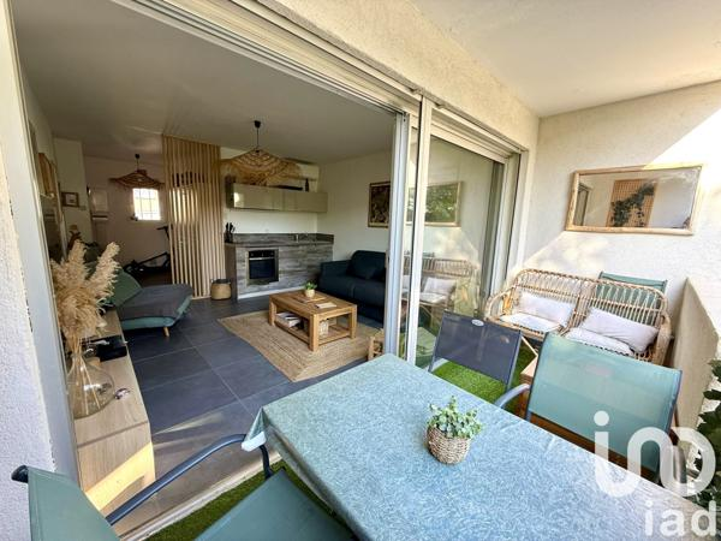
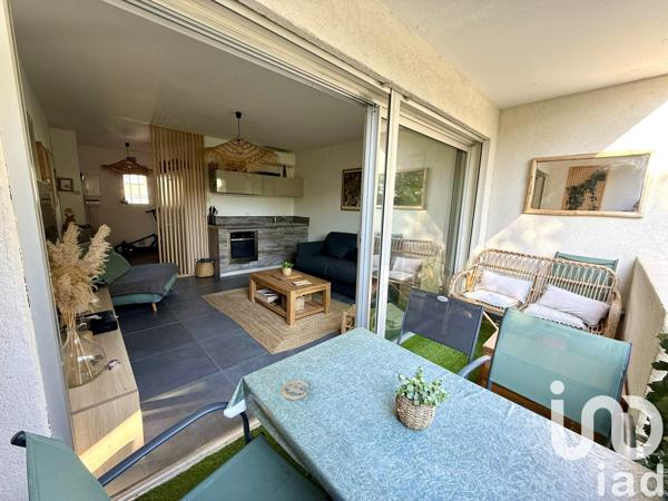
+ coaster [282,379,310,401]
